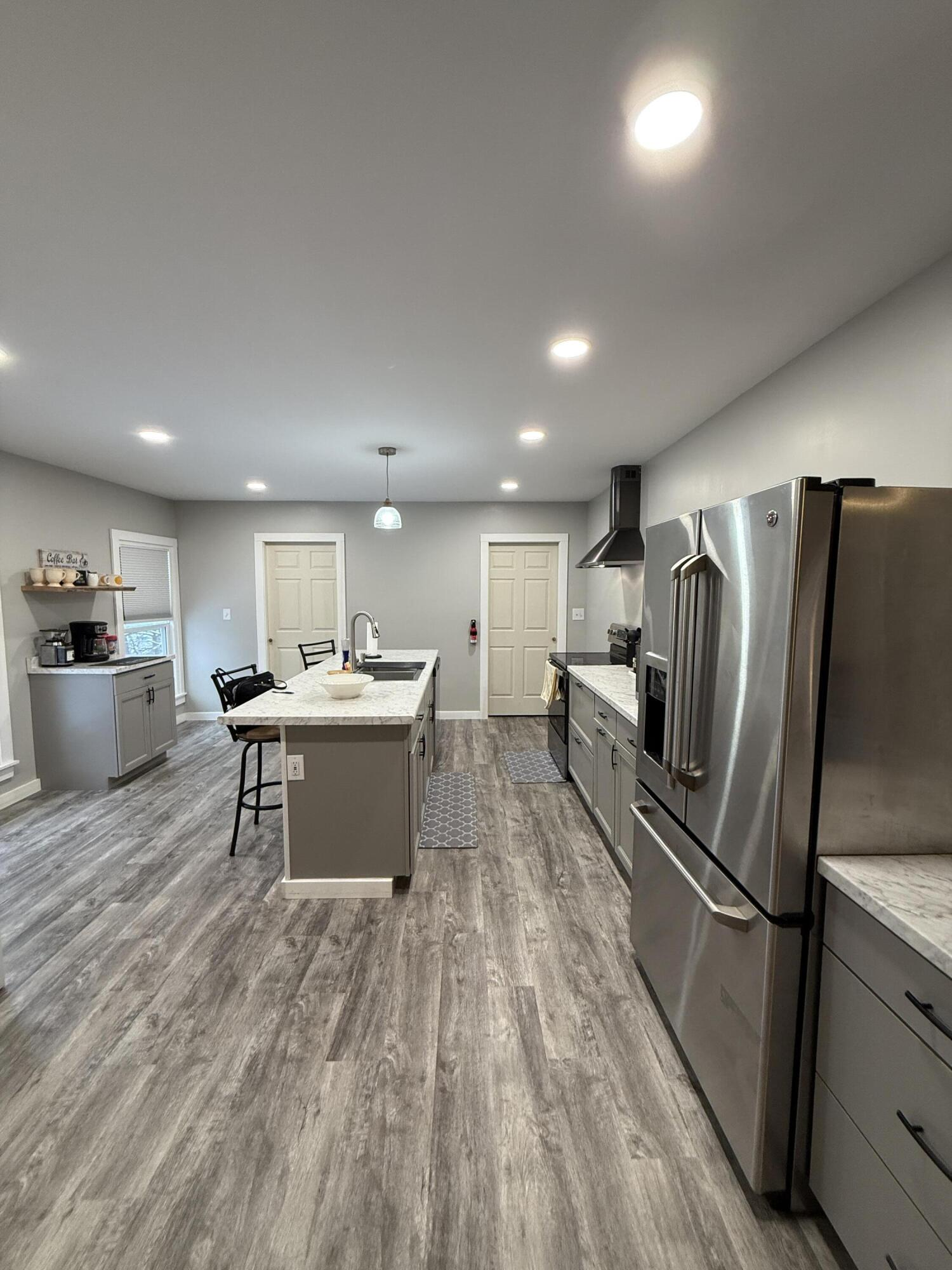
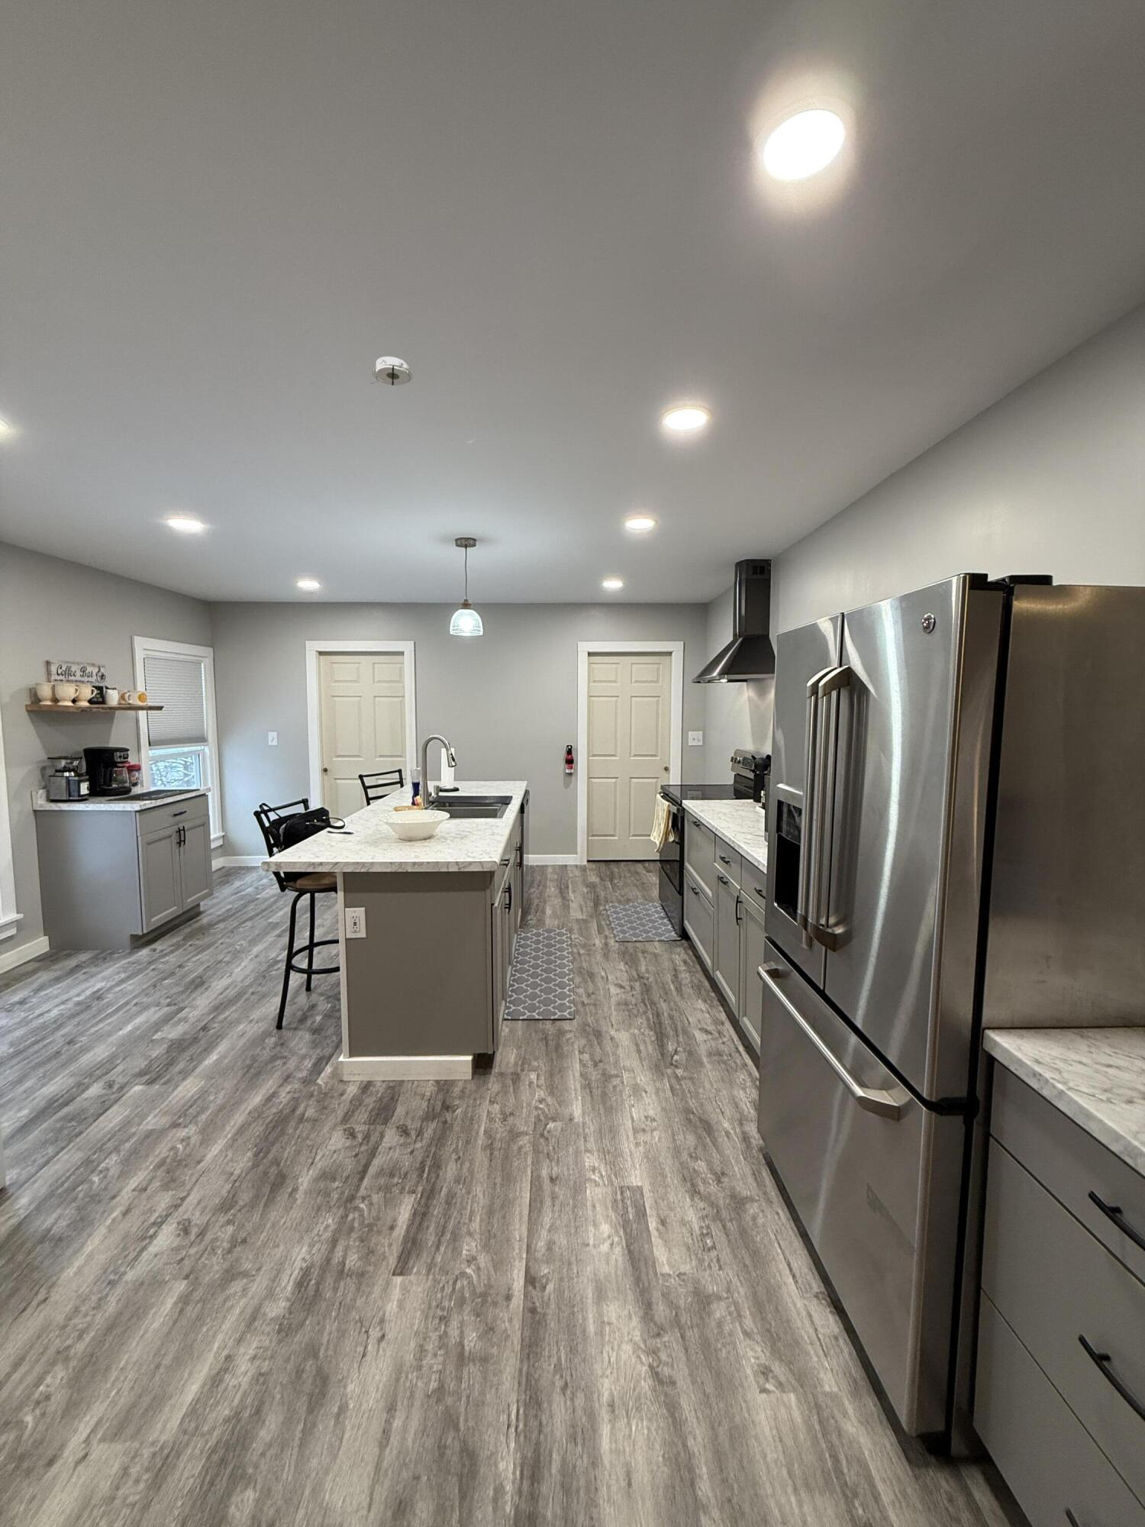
+ smoke detector [370,356,414,386]
